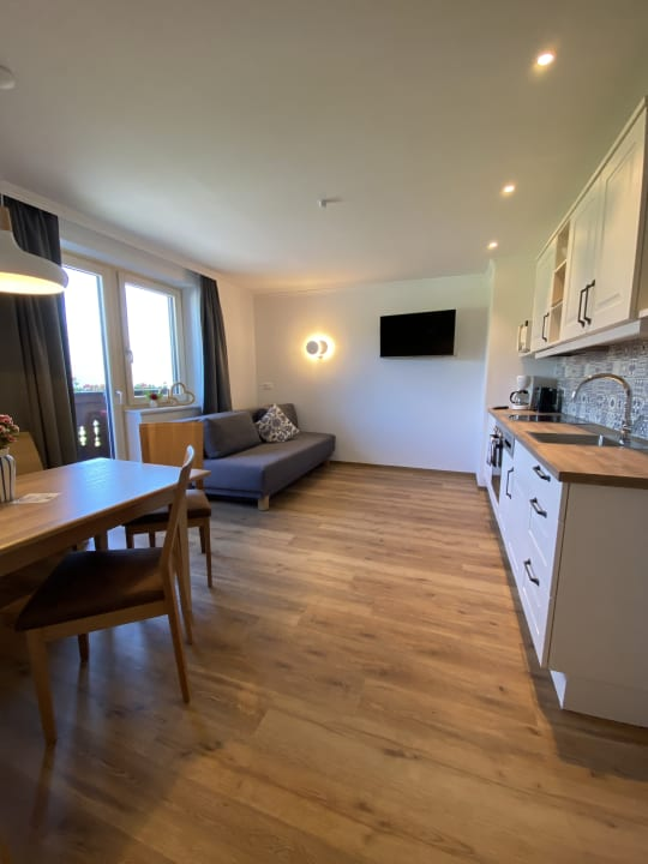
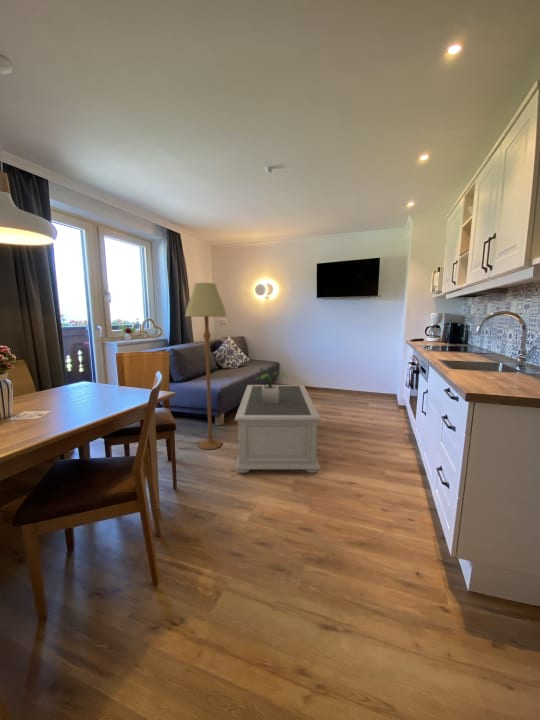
+ coffee table [234,384,322,474]
+ floor lamp [184,282,228,451]
+ potted plant [254,367,288,403]
